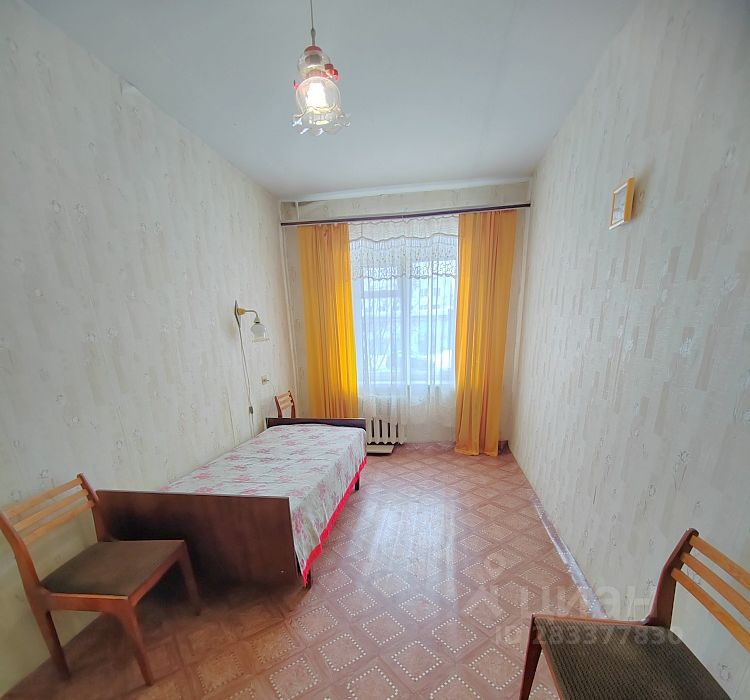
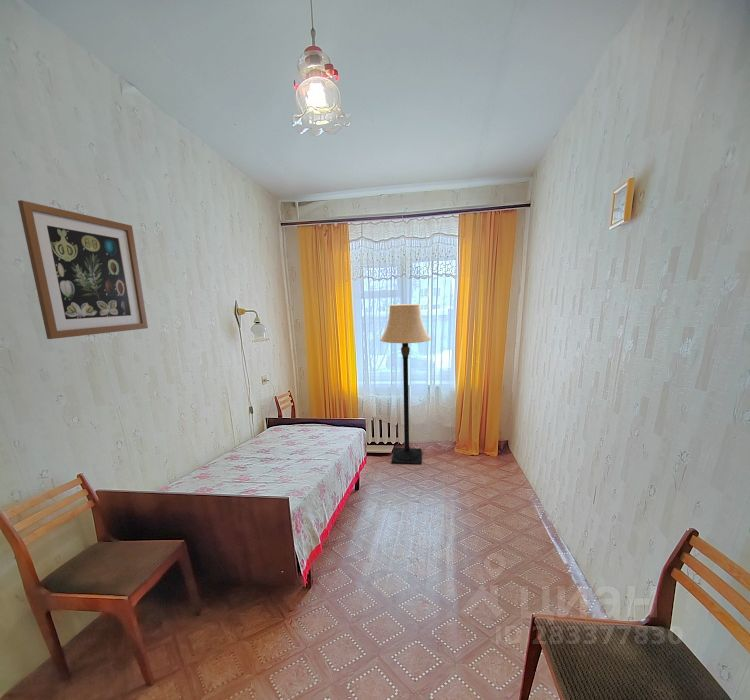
+ lamp [379,303,432,466]
+ wall art [17,199,149,340]
